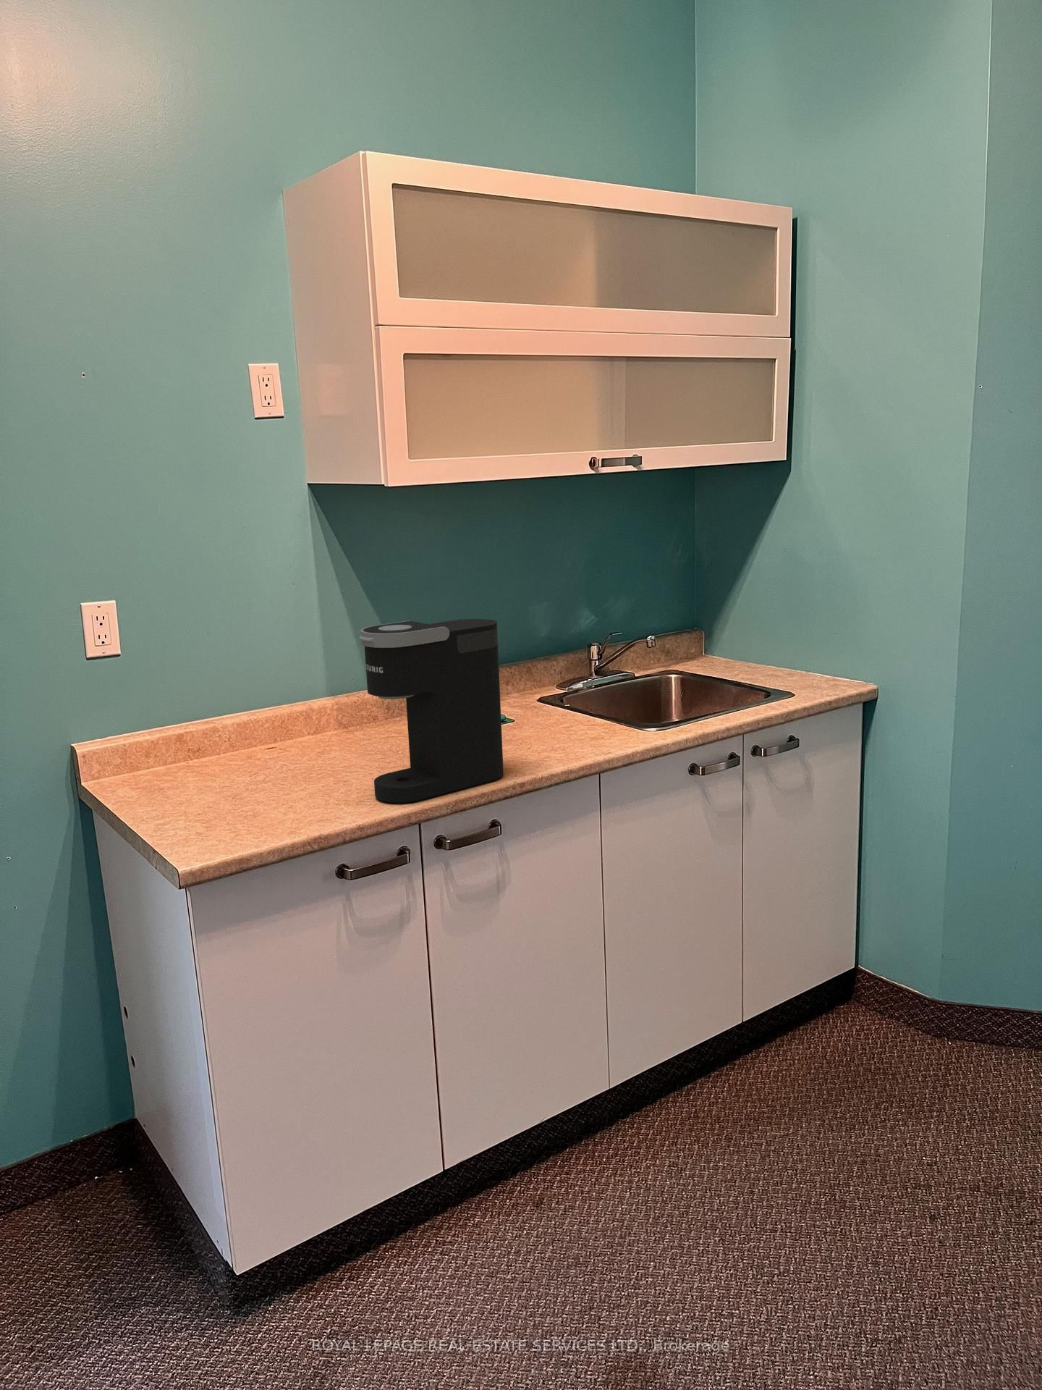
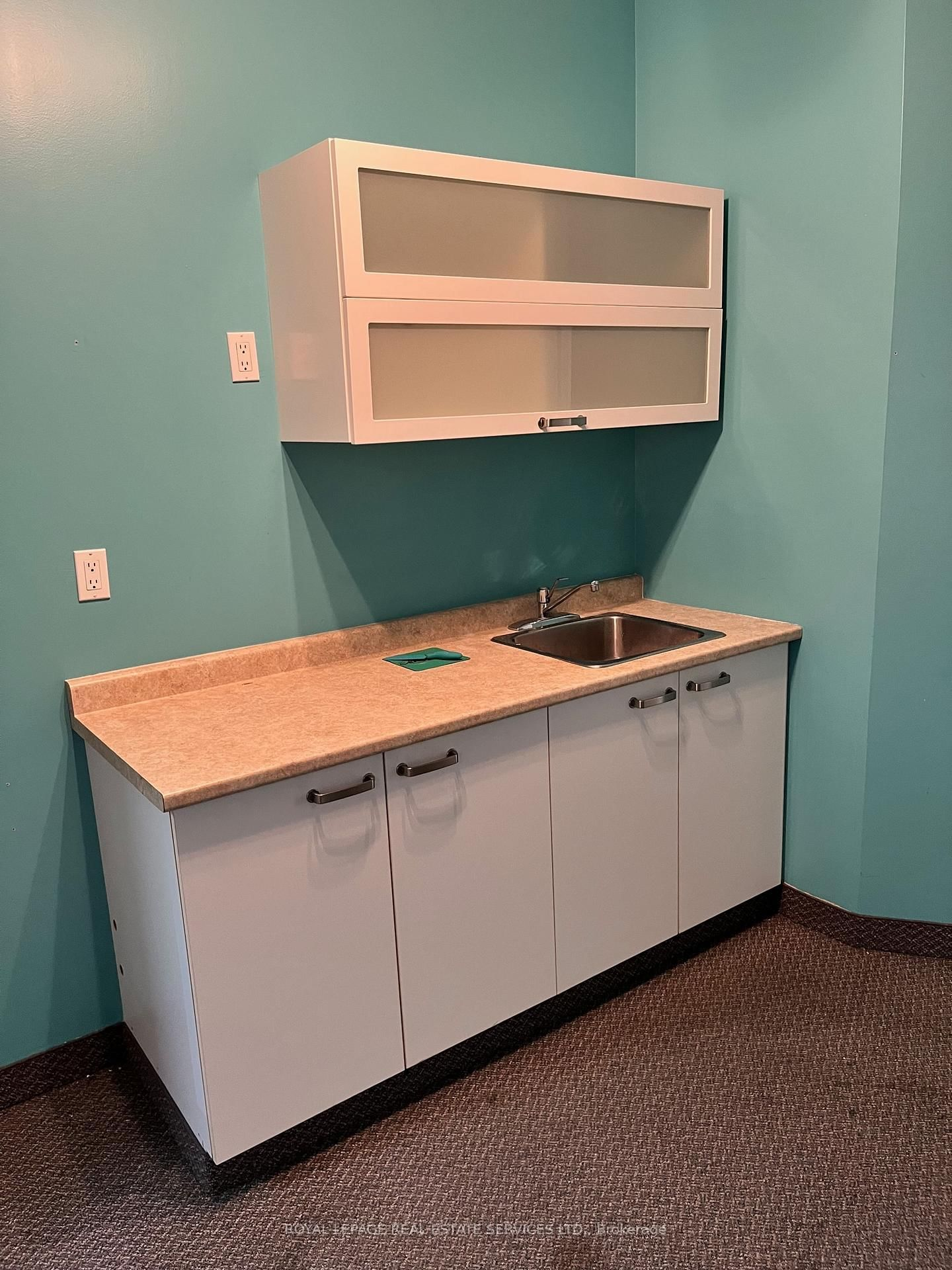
- coffee maker [358,618,505,803]
